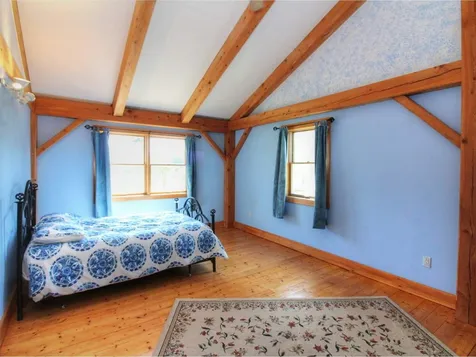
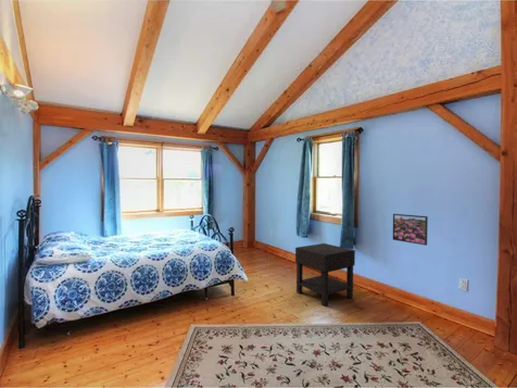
+ nightstand [294,242,356,308]
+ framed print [392,213,429,247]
